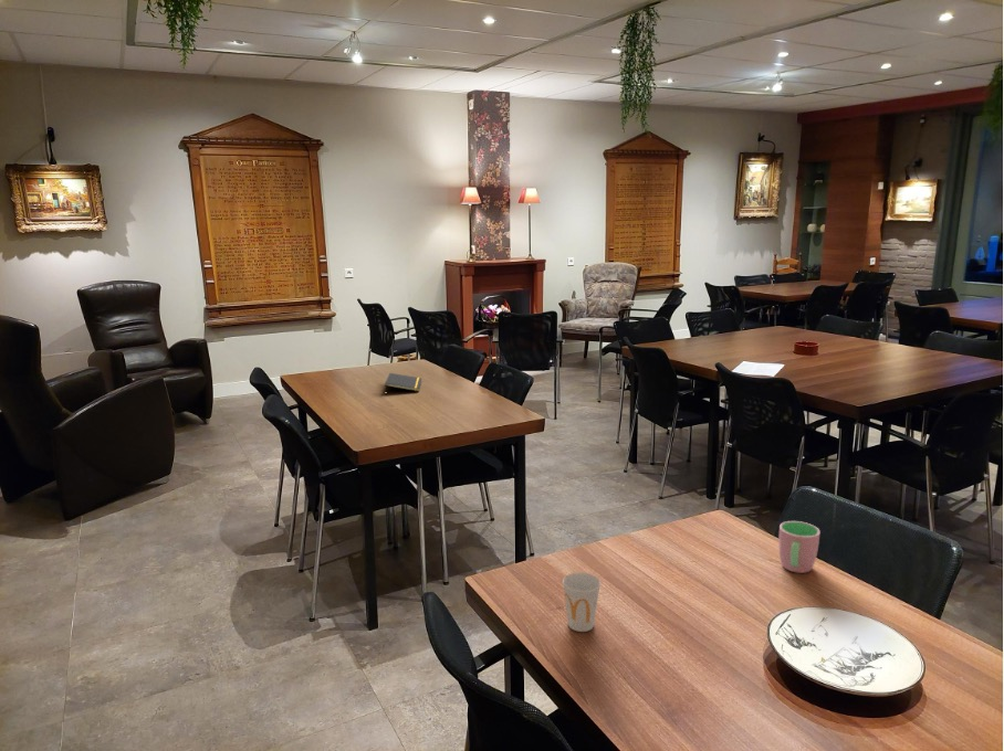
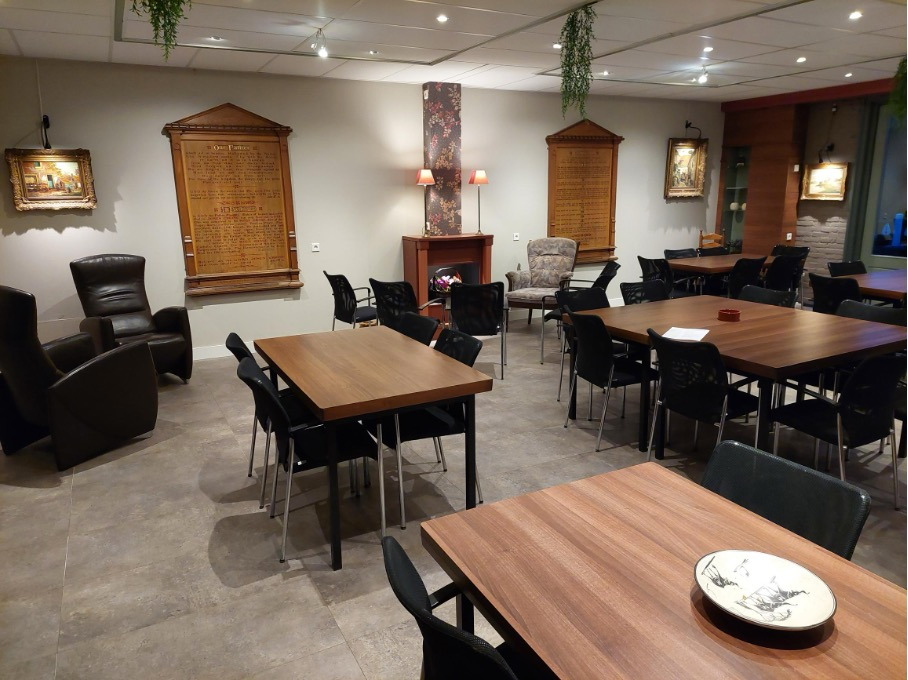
- cup [777,520,822,574]
- notepad [384,372,422,392]
- cup [562,571,602,633]
